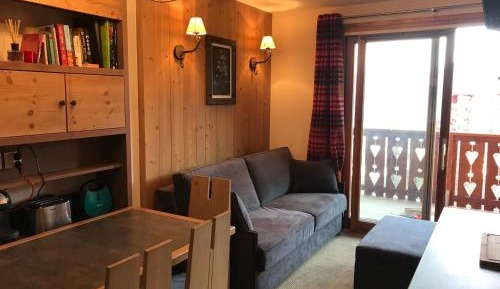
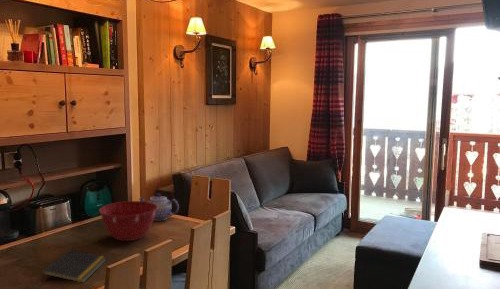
+ notepad [40,248,108,284]
+ teapot [138,192,180,222]
+ mixing bowl [98,200,158,242]
